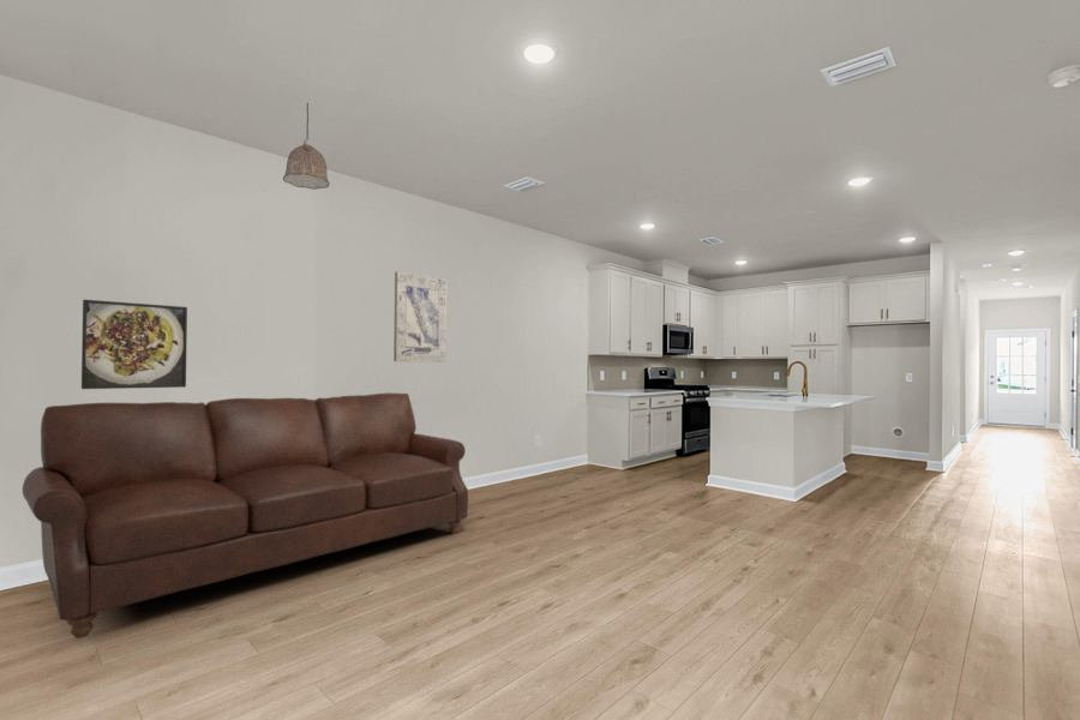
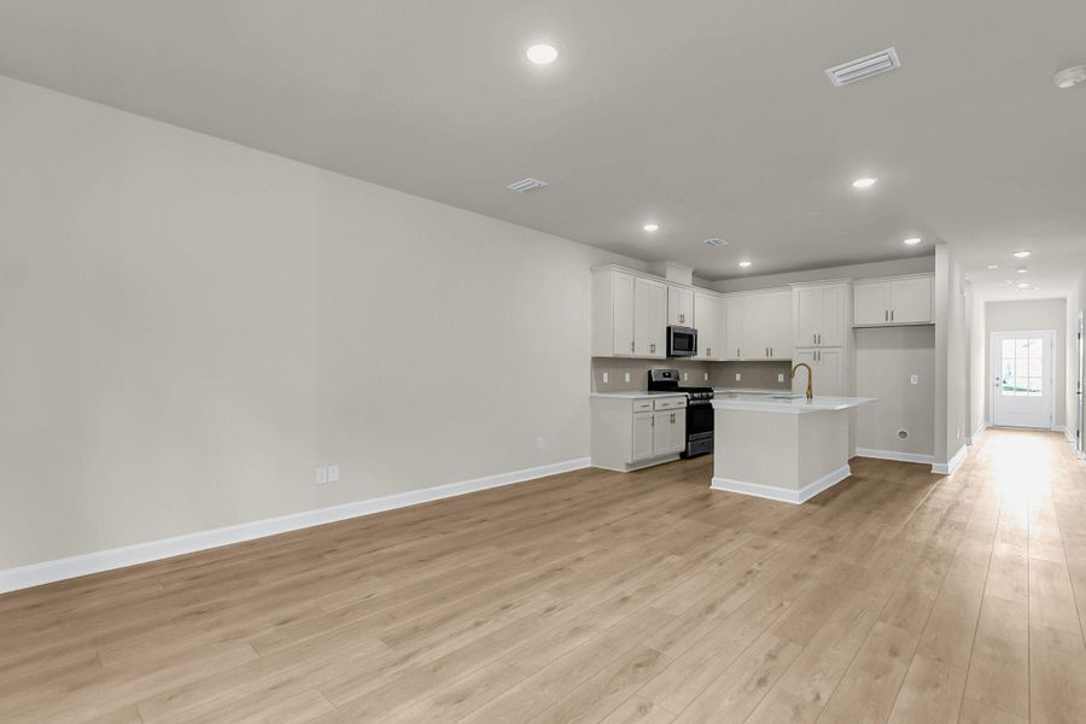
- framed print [80,299,188,390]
- pendant lamp [282,102,331,191]
- sofa [22,392,469,640]
- wall art [392,270,448,364]
